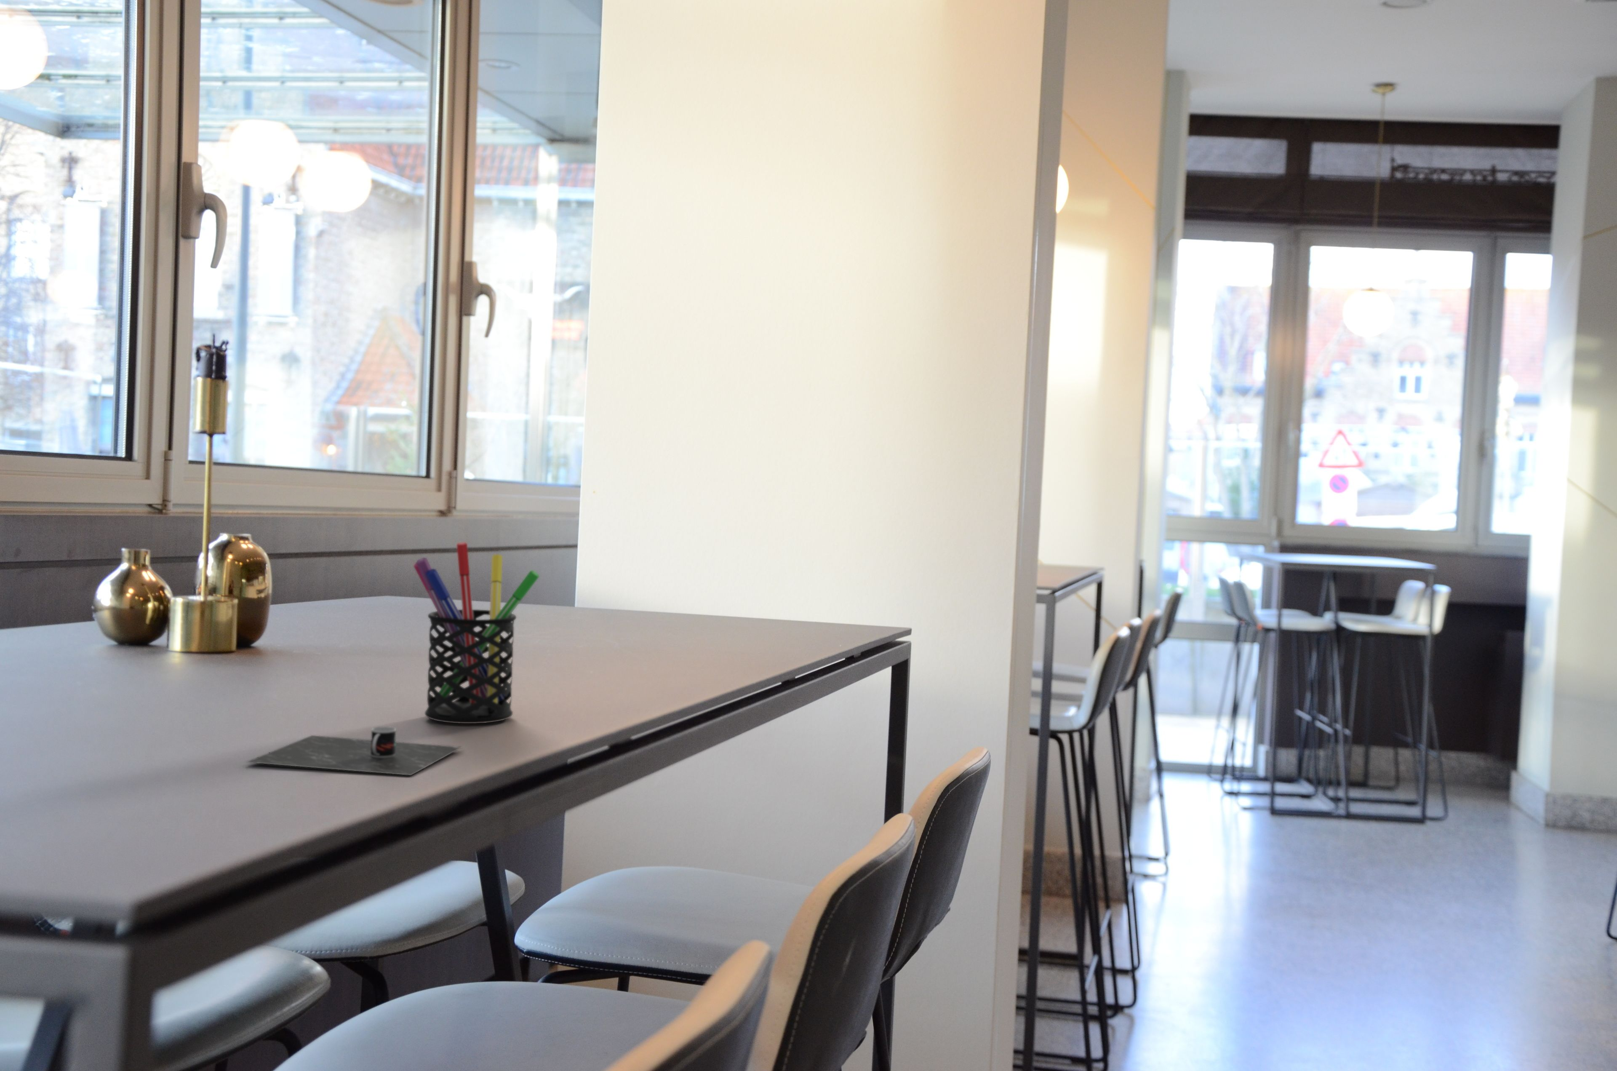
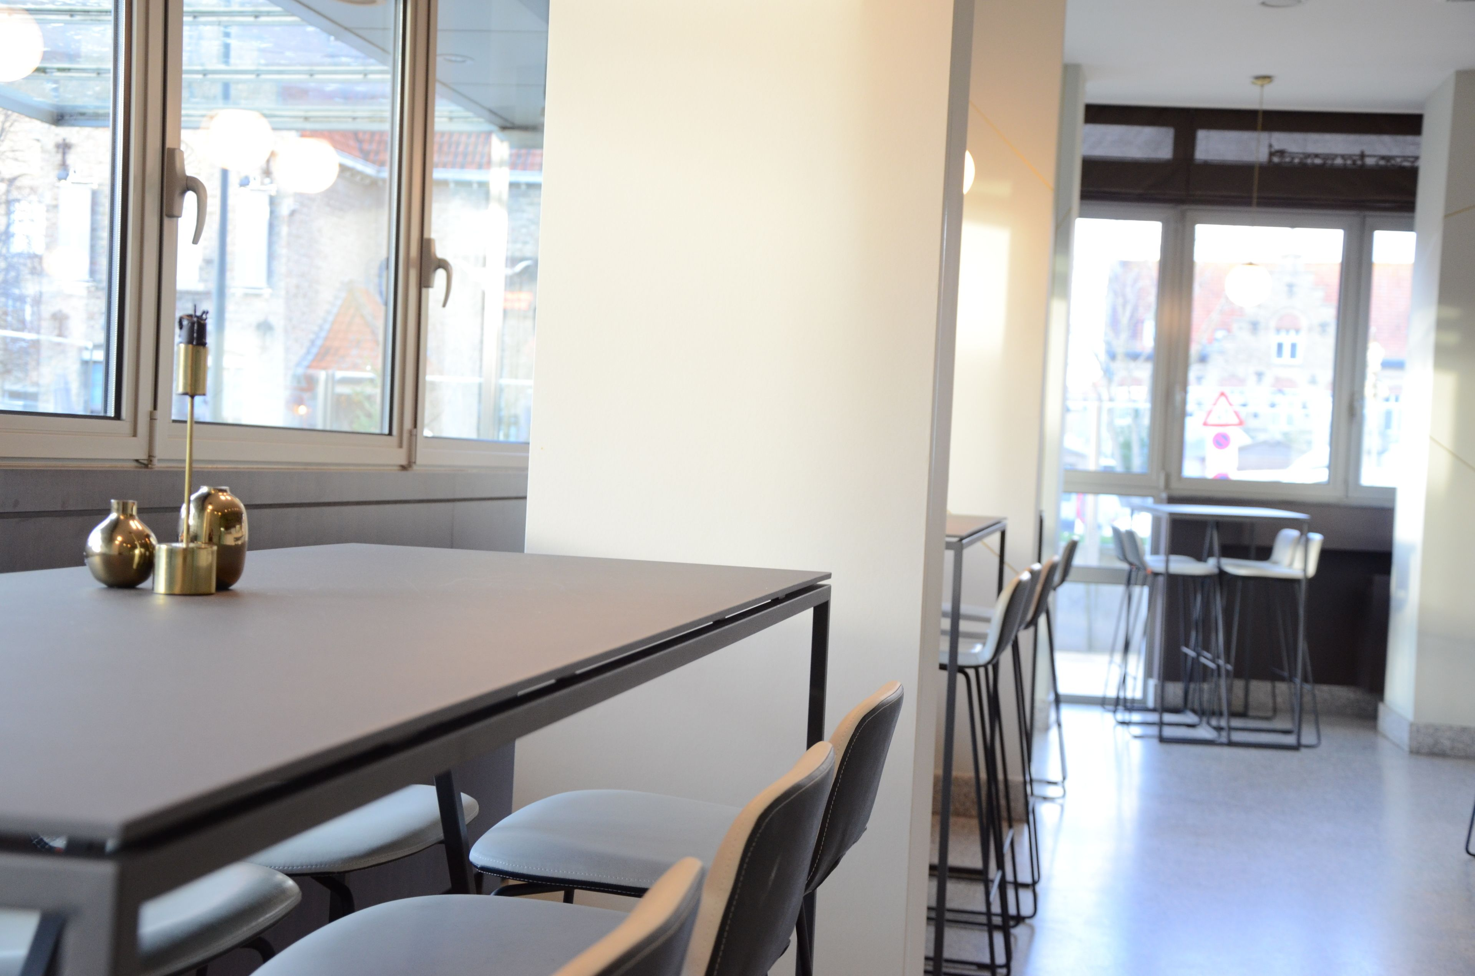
- pen holder [414,541,540,724]
- cup [245,726,464,776]
